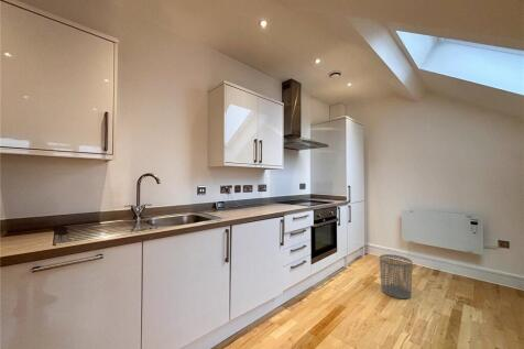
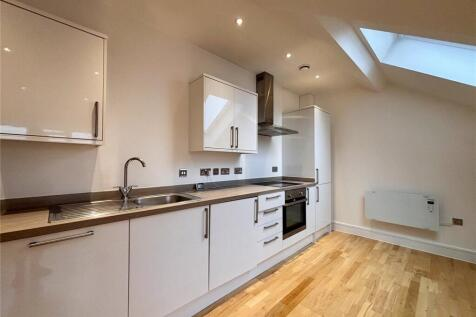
- waste bin [379,253,414,299]
